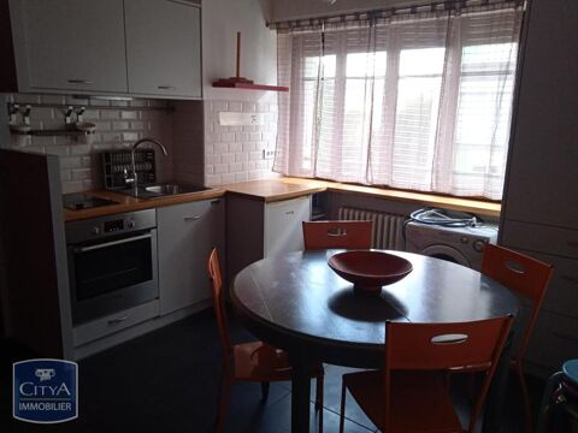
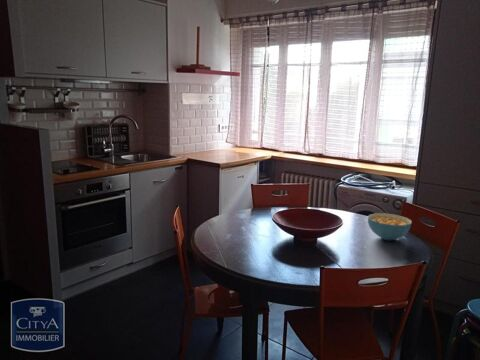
+ cereal bowl [367,212,412,241]
